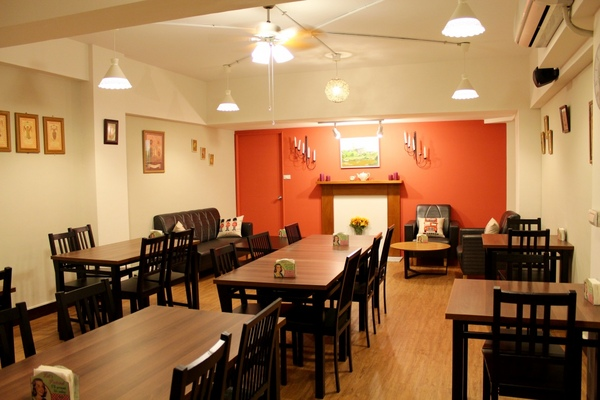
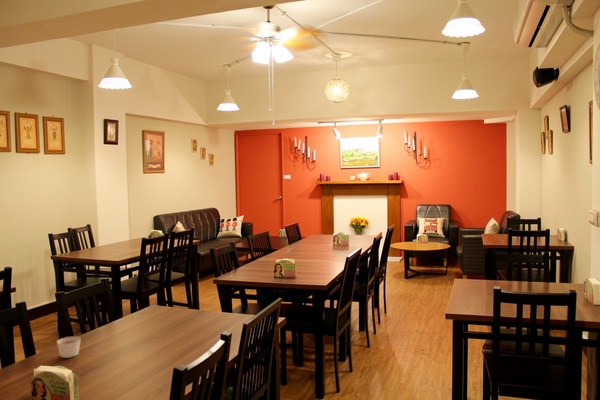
+ candle [56,336,82,359]
